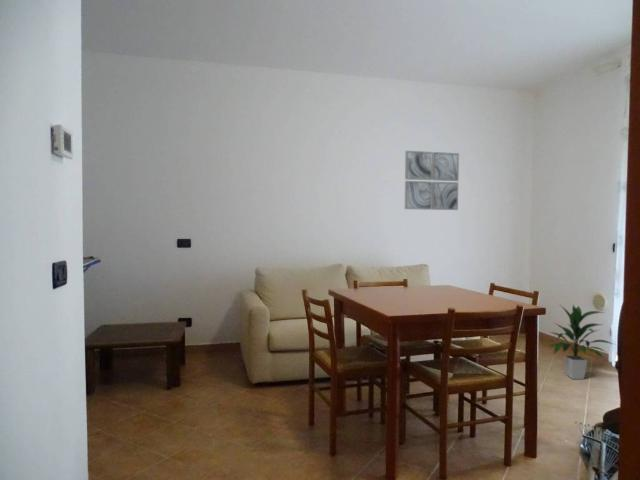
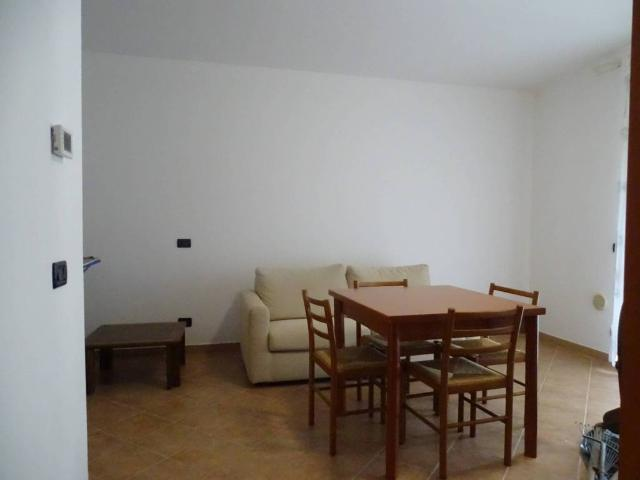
- wall art [404,150,460,211]
- indoor plant [547,304,616,380]
